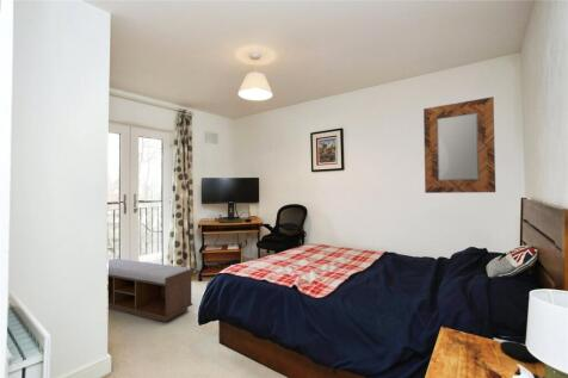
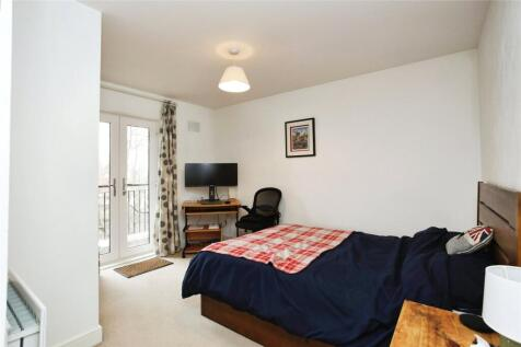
- bench [107,258,193,323]
- home mirror [422,95,496,194]
